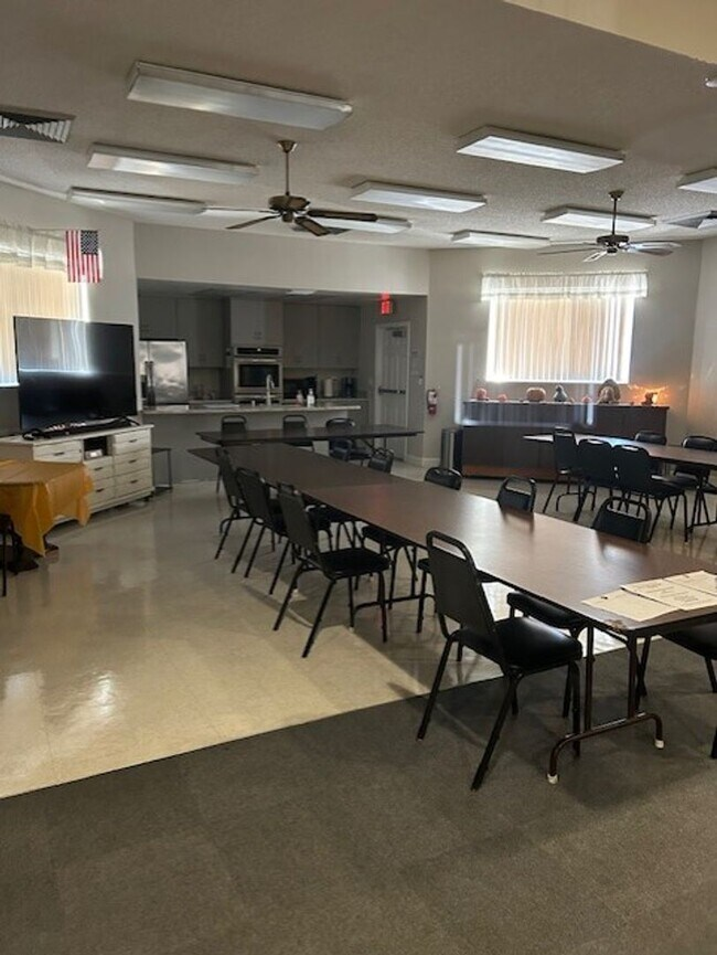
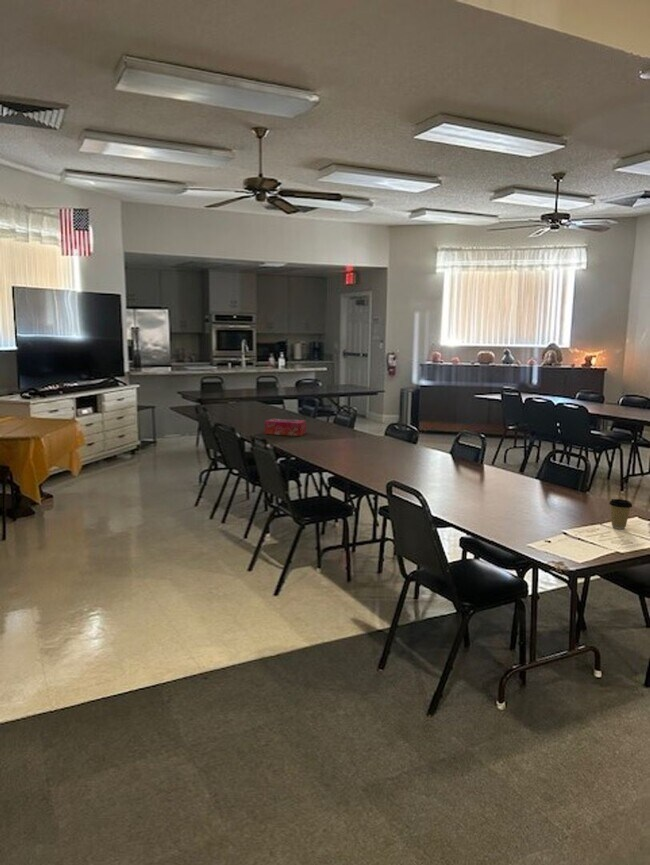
+ tissue box [264,418,307,437]
+ coffee cup [608,498,633,530]
